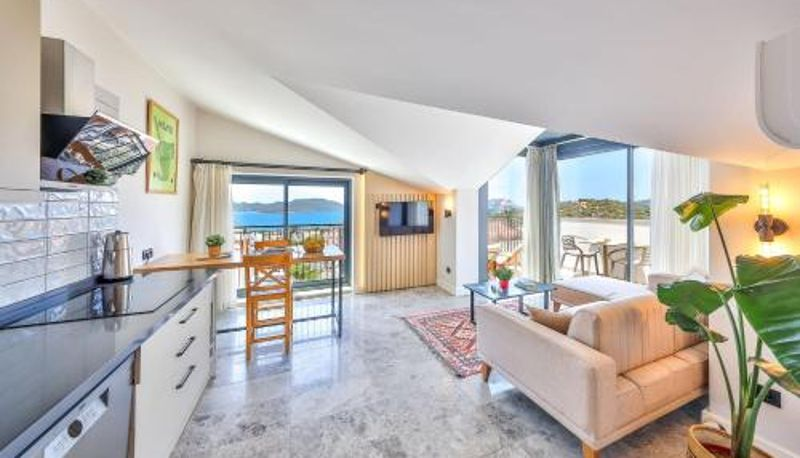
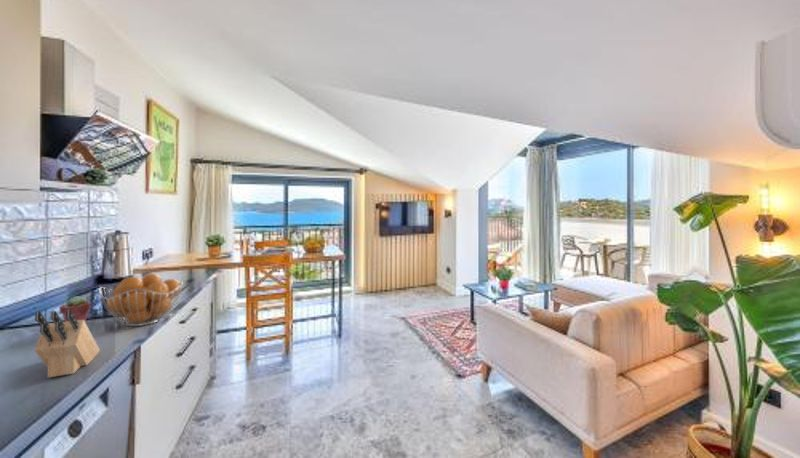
+ fruit basket [98,272,184,327]
+ knife block [34,310,101,379]
+ potted succulent [58,295,91,323]
